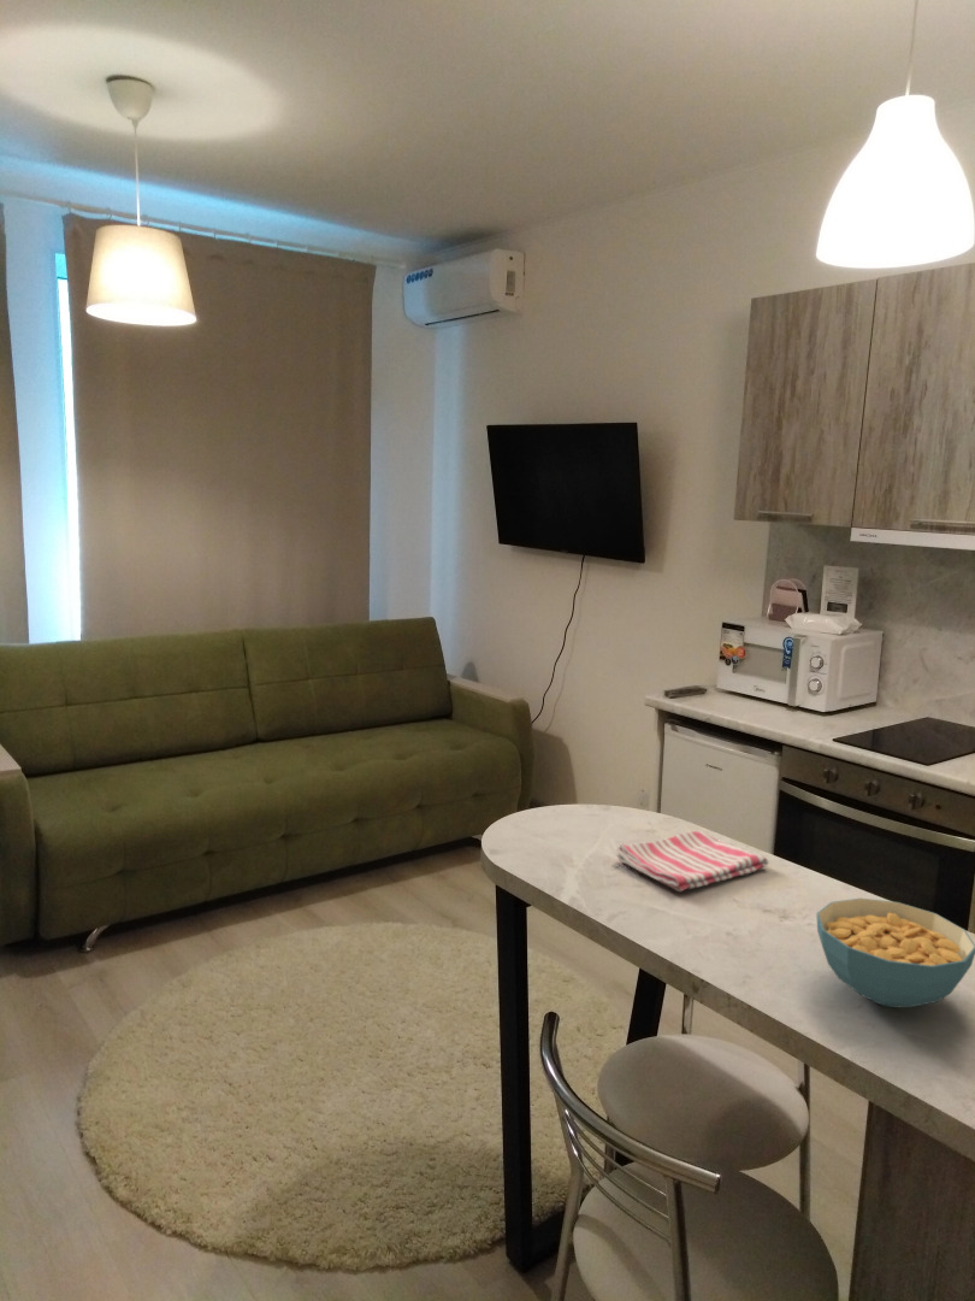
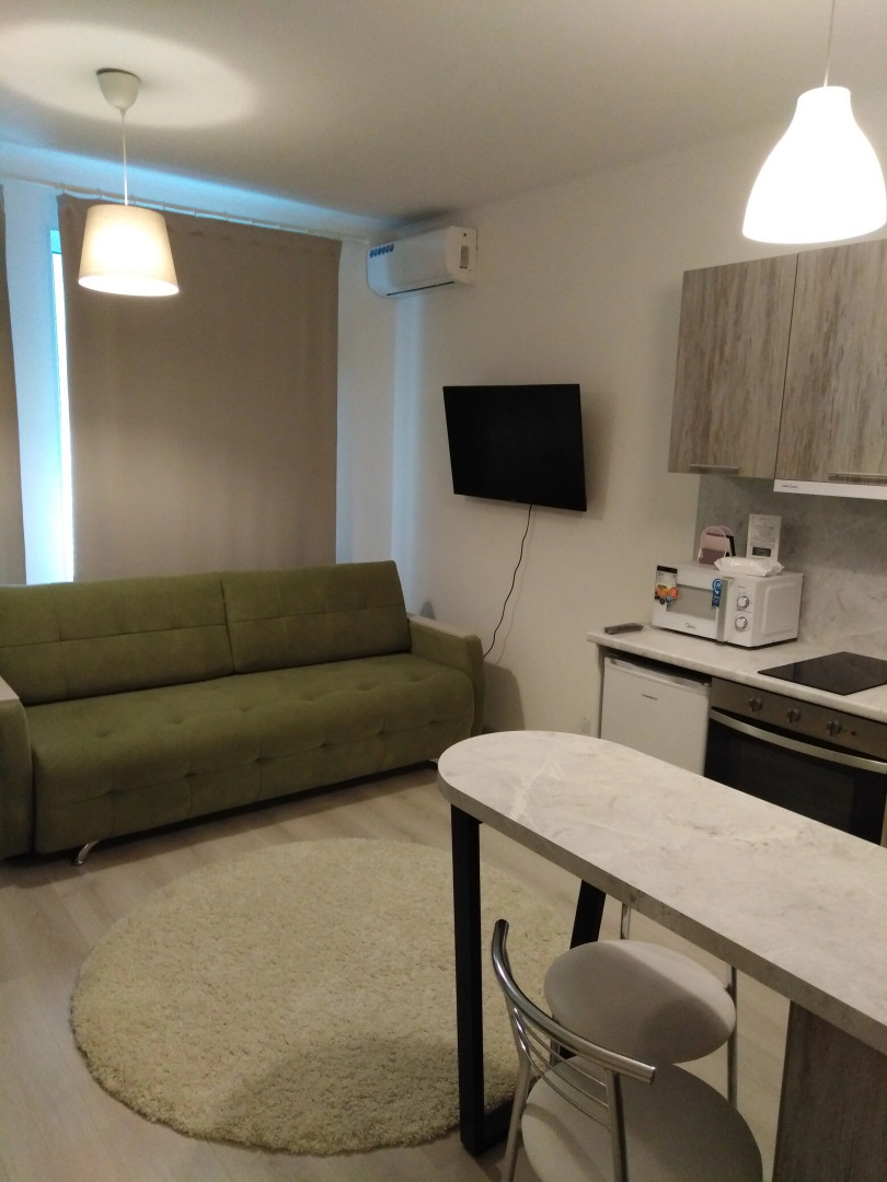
- dish towel [615,830,770,893]
- cereal bowl [815,897,975,1009]
